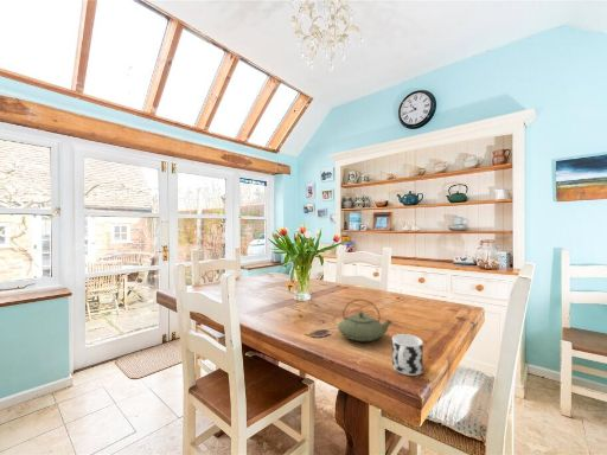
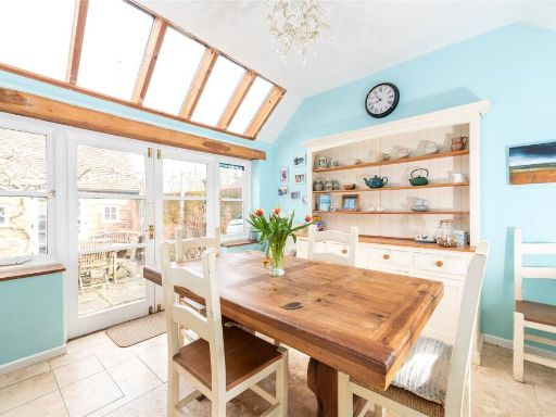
- teapot [337,297,394,342]
- cup [391,333,424,377]
